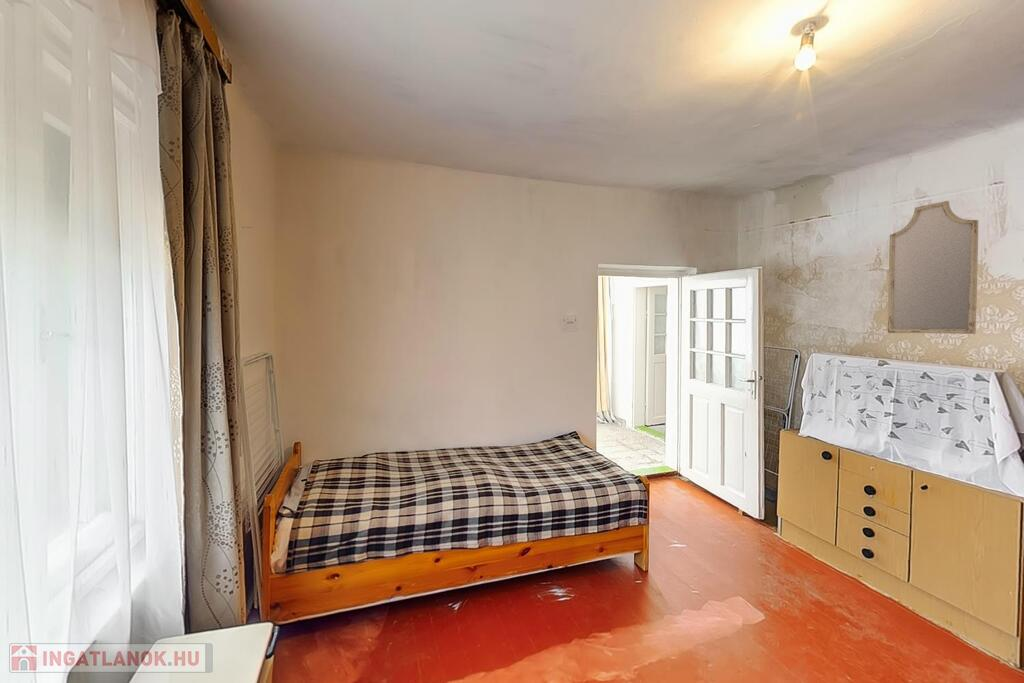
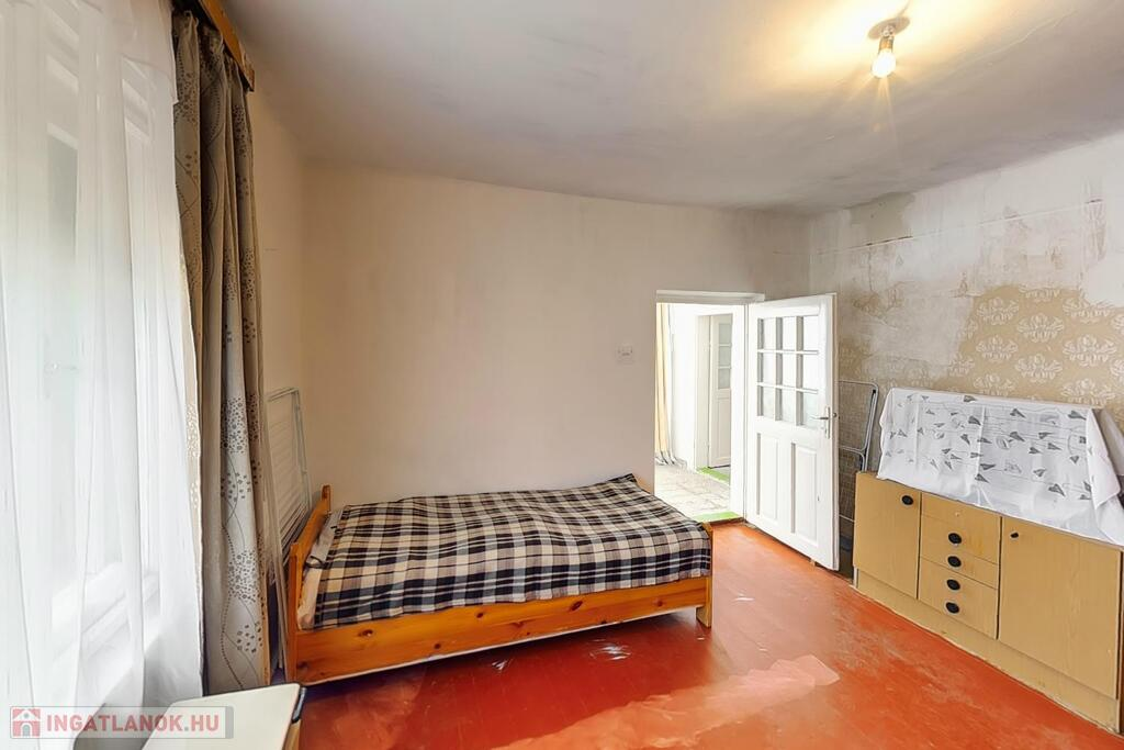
- home mirror [887,200,979,335]
